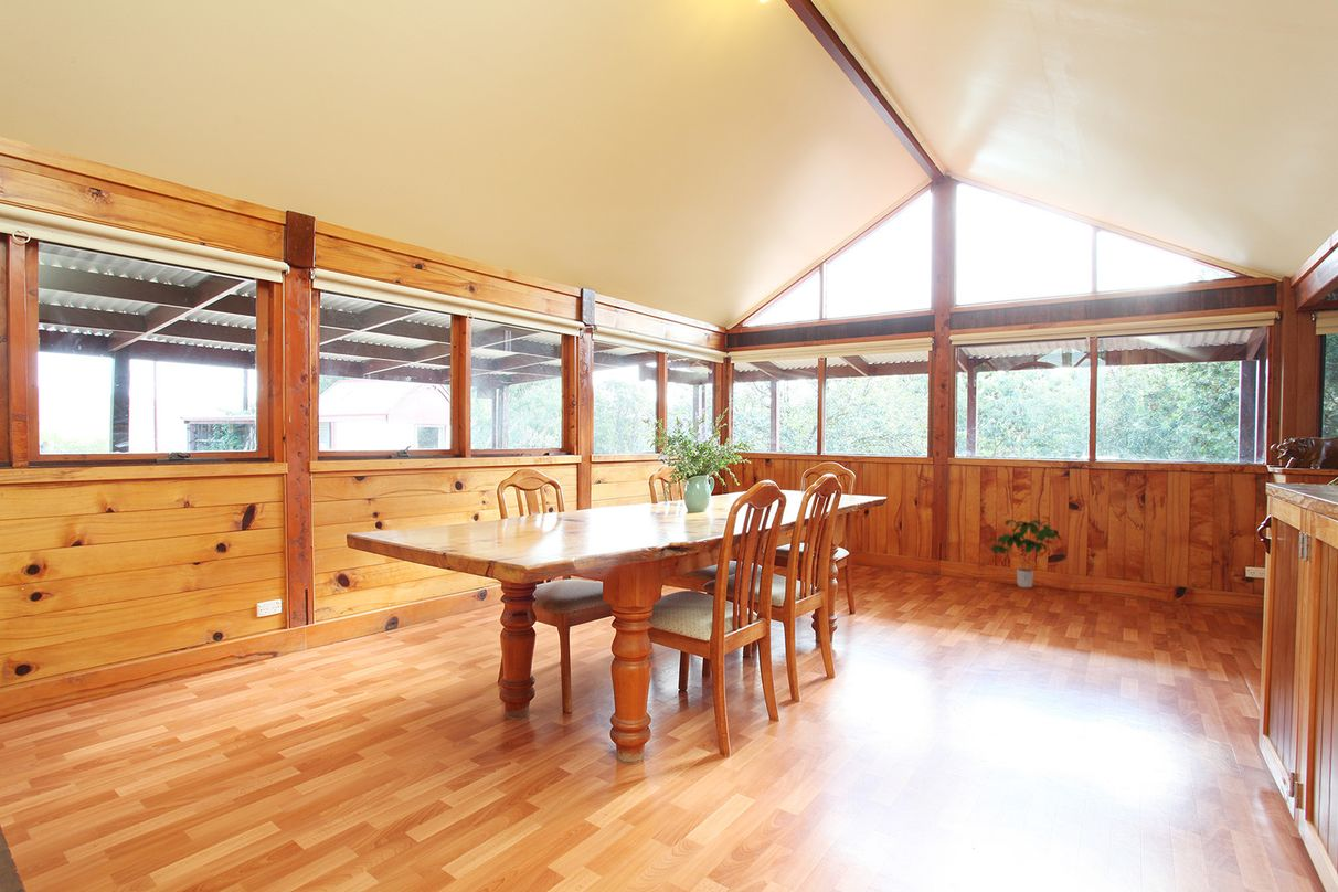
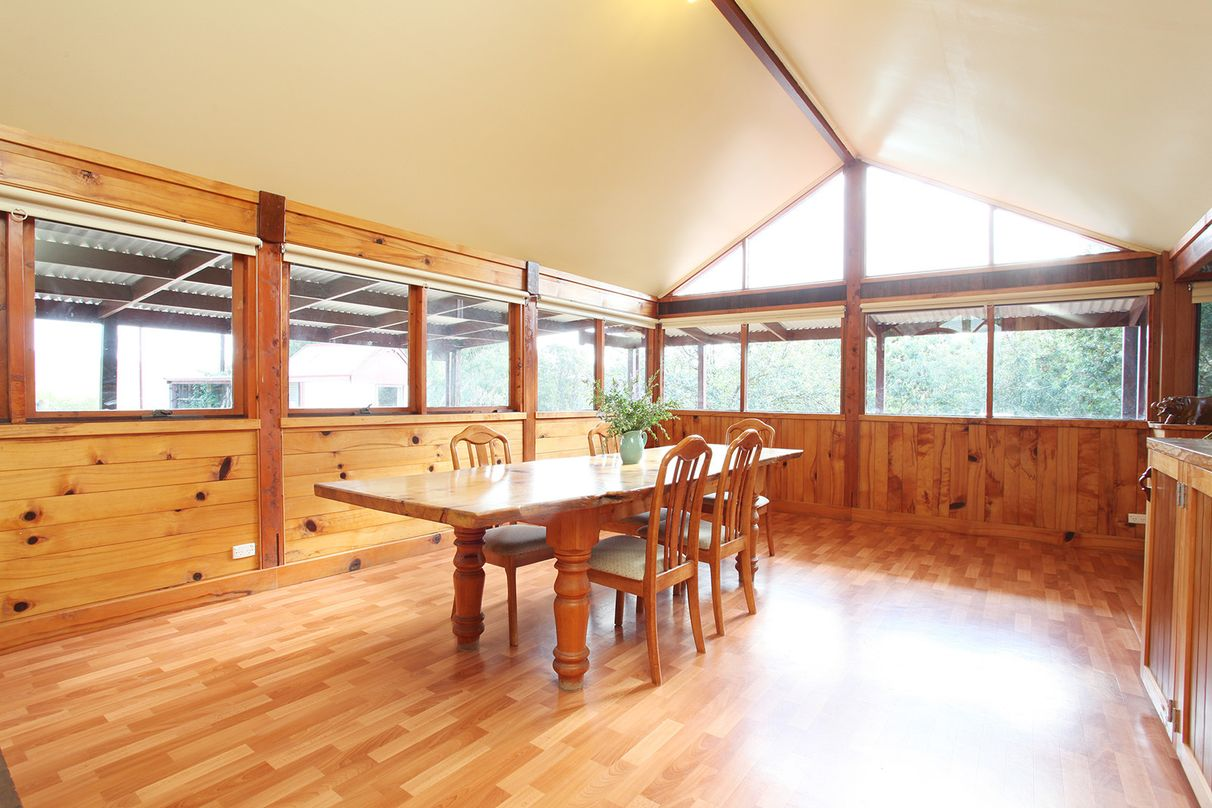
- potted plant [989,519,1062,588]
